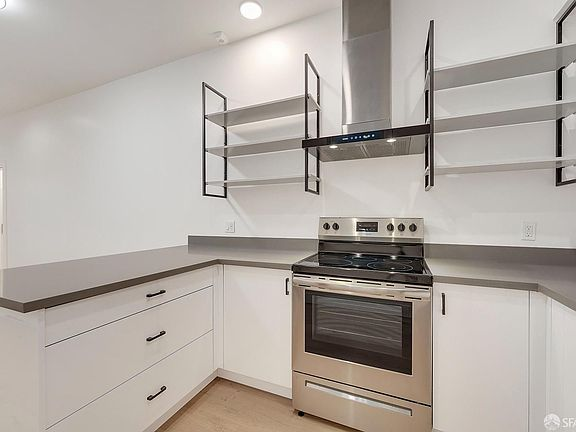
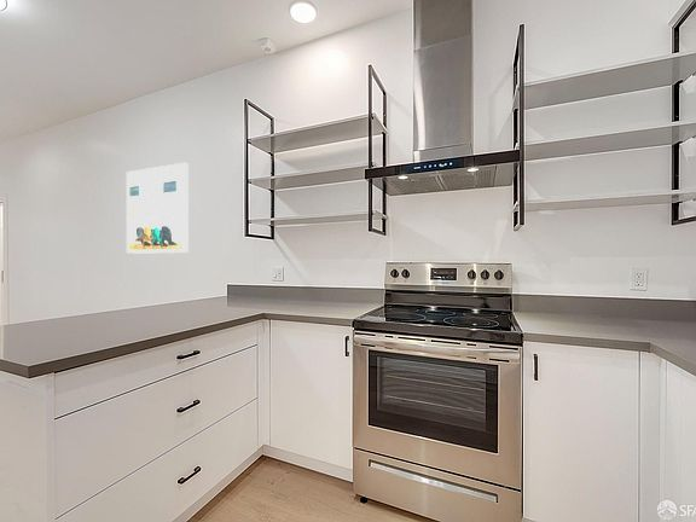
+ wall art [126,162,190,255]
